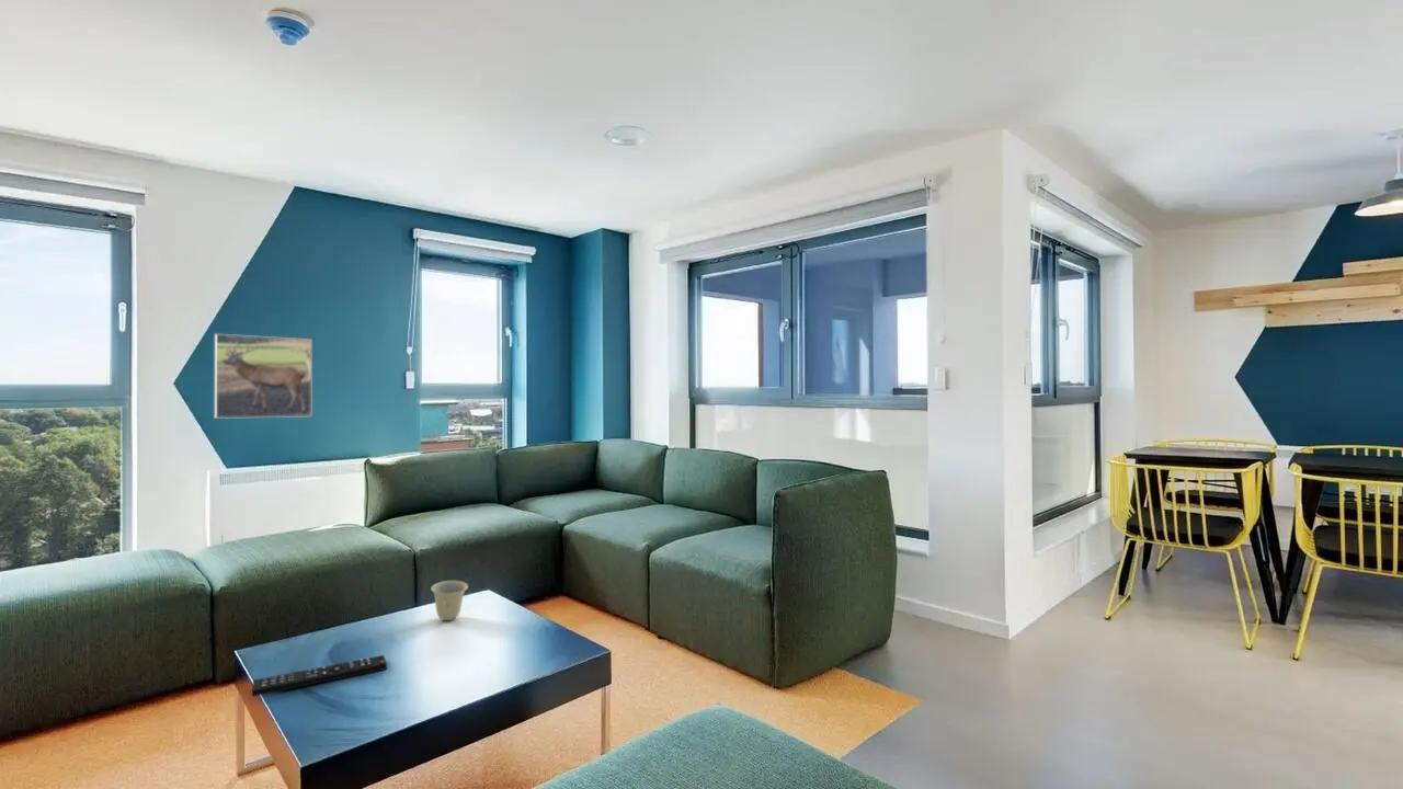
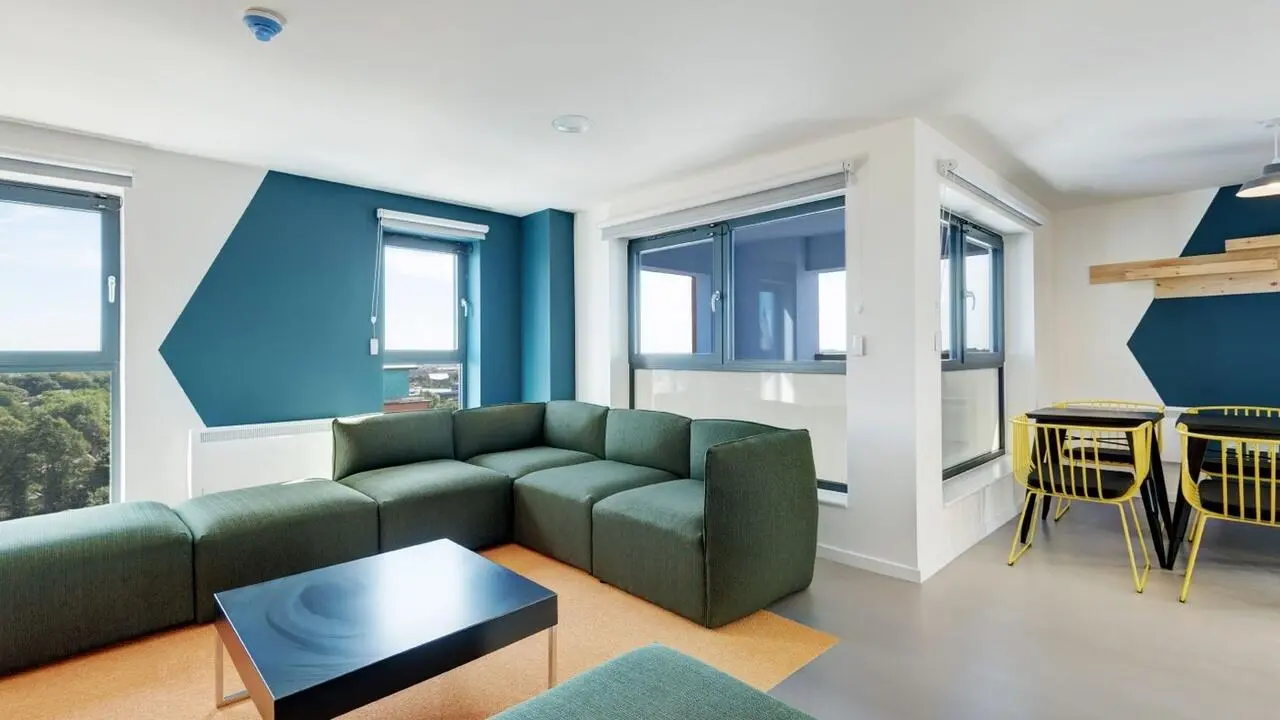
- remote control [251,654,388,698]
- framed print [214,333,312,420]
- cup [430,580,469,621]
